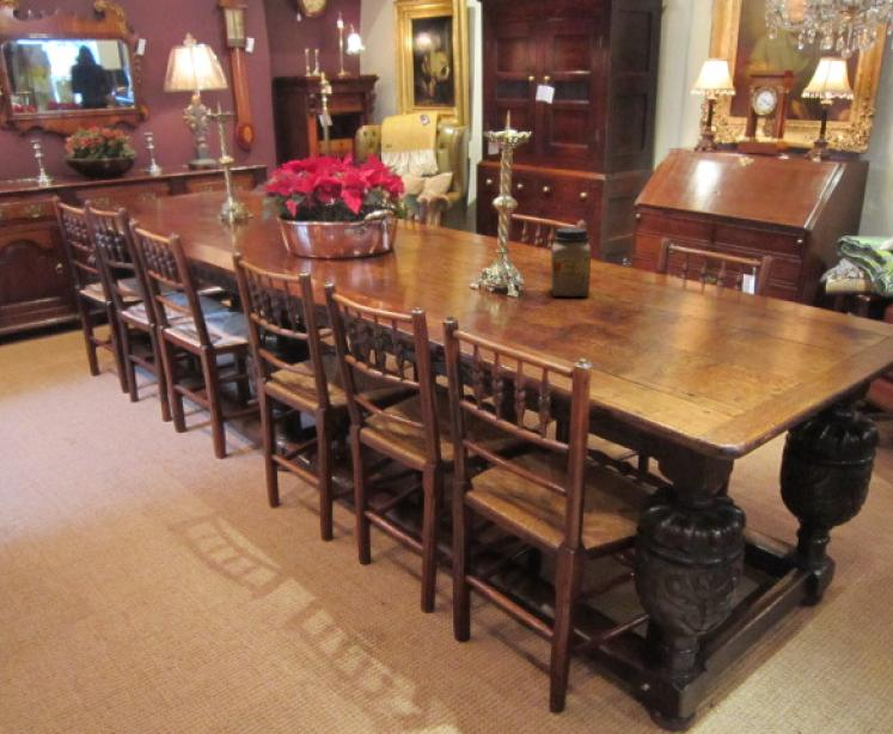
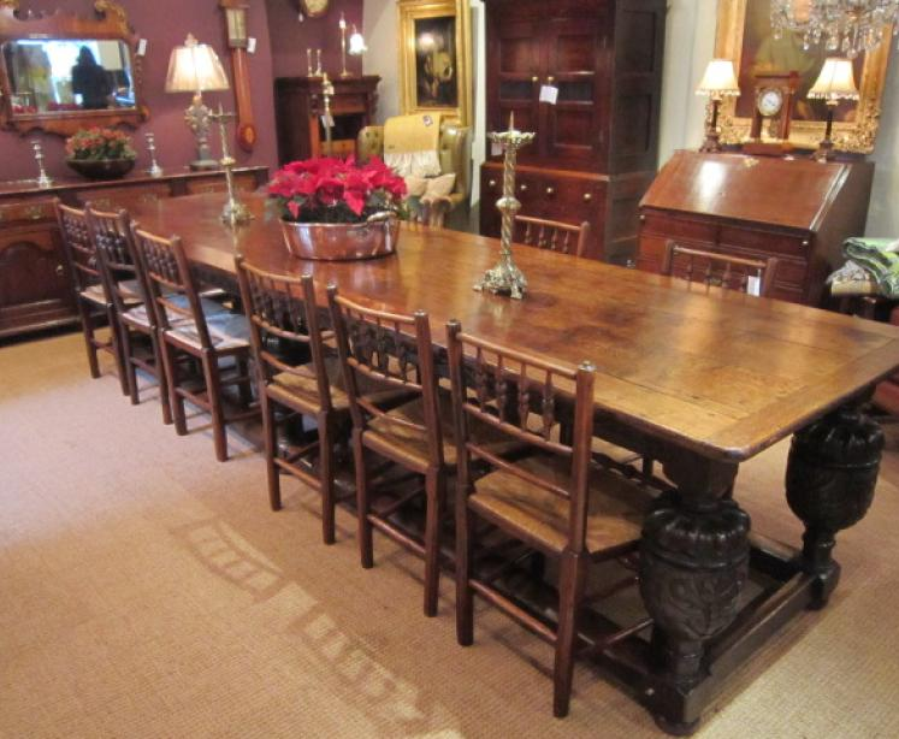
- jar [550,226,592,298]
